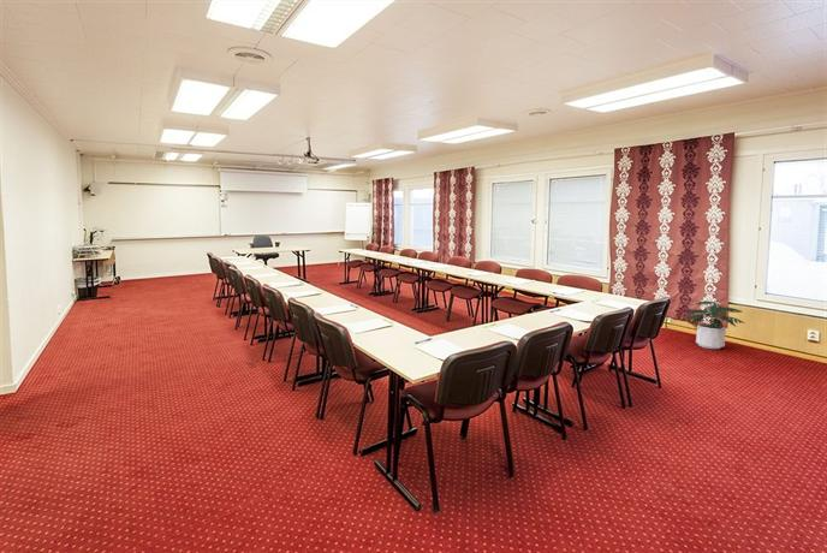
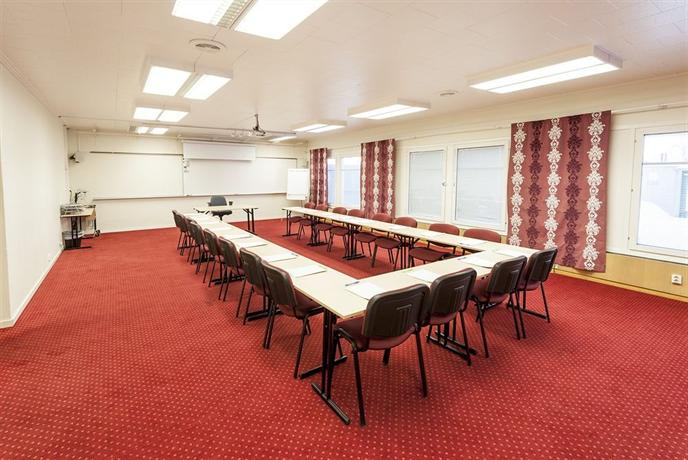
- potted plant [685,299,745,350]
